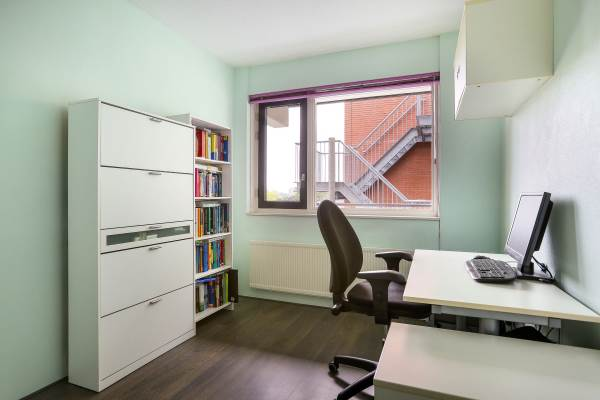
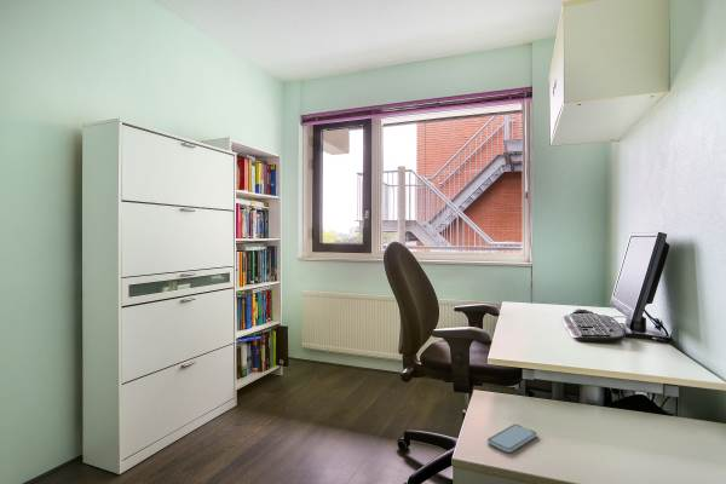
+ smartphone [486,424,538,454]
